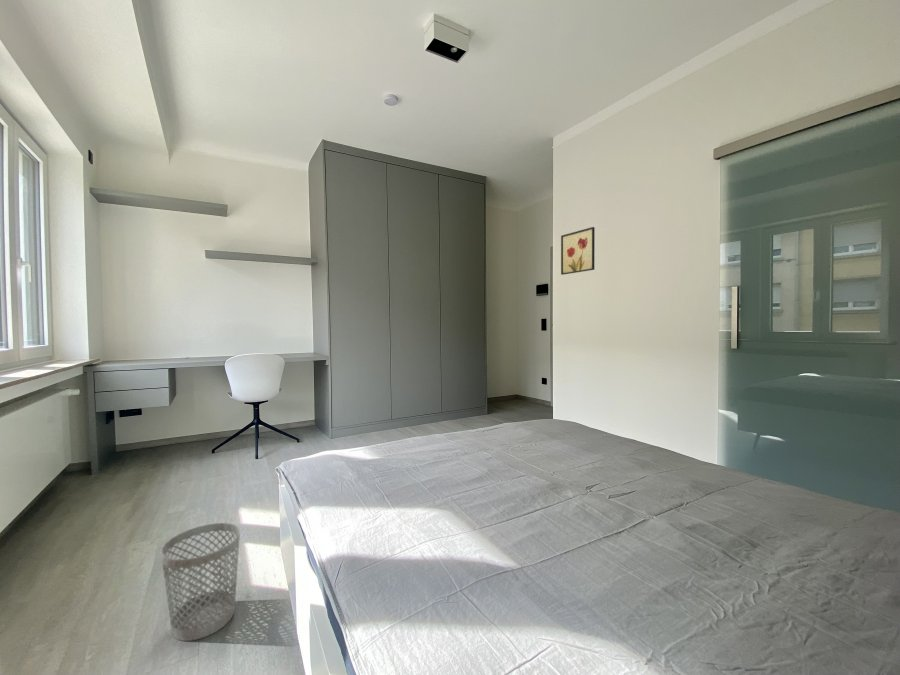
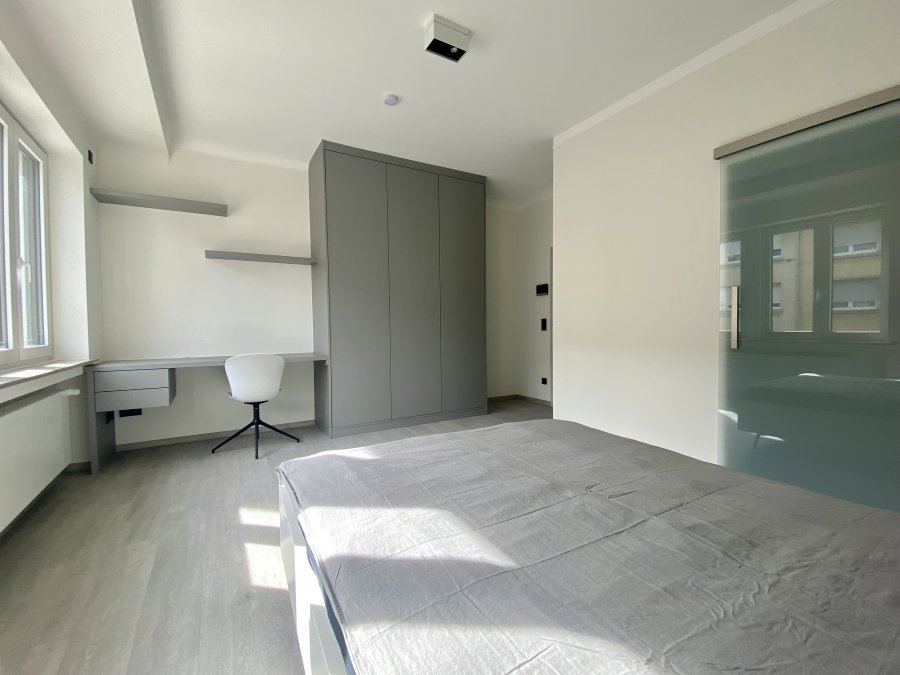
- wall art [560,226,596,276]
- wastebasket [160,522,241,642]
